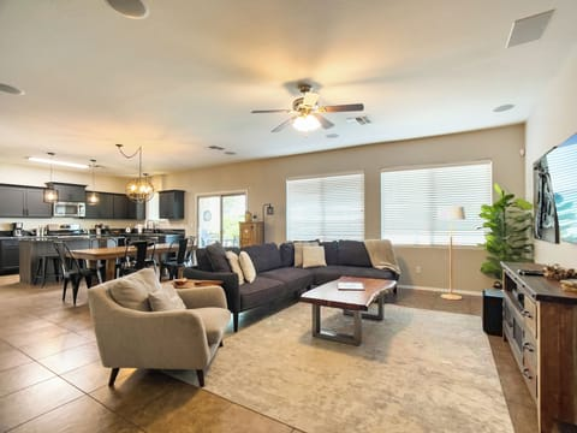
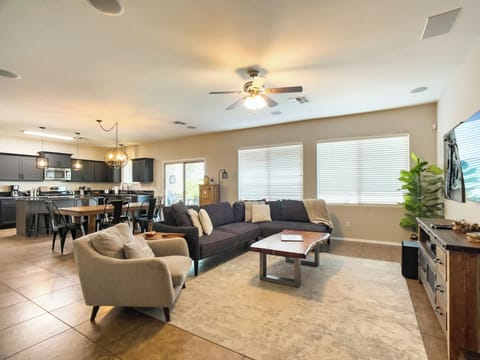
- floor lamp [436,201,466,301]
